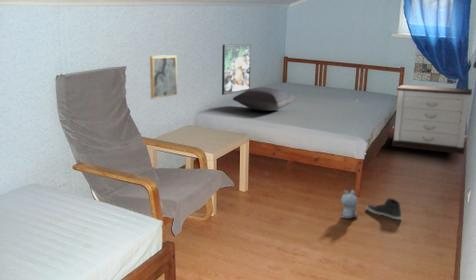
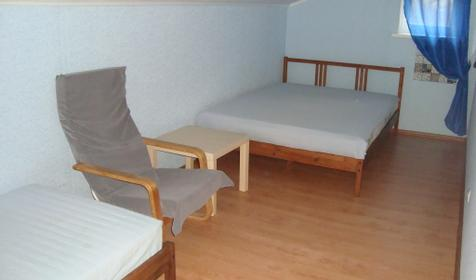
- wall art [149,54,178,100]
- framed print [221,44,252,96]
- plush toy [339,189,359,220]
- nightstand [391,84,473,155]
- sneaker [365,197,403,220]
- pillow [232,86,298,112]
